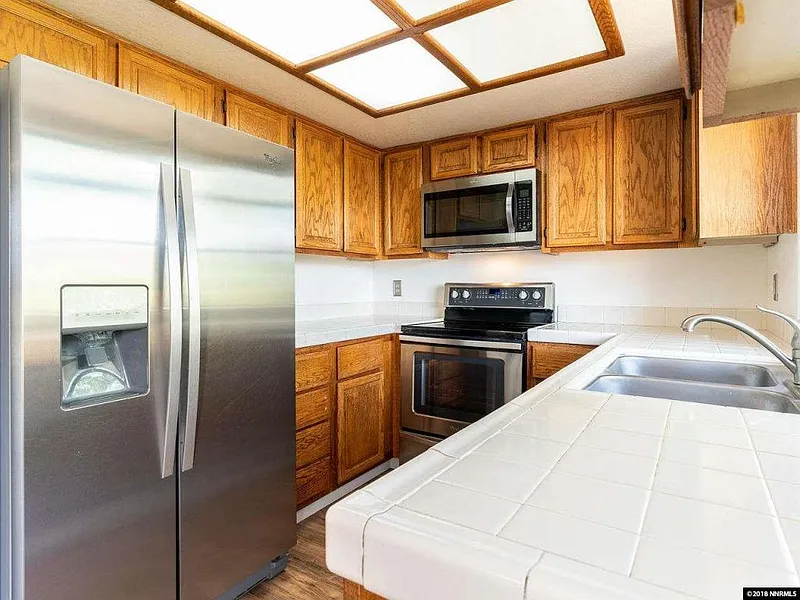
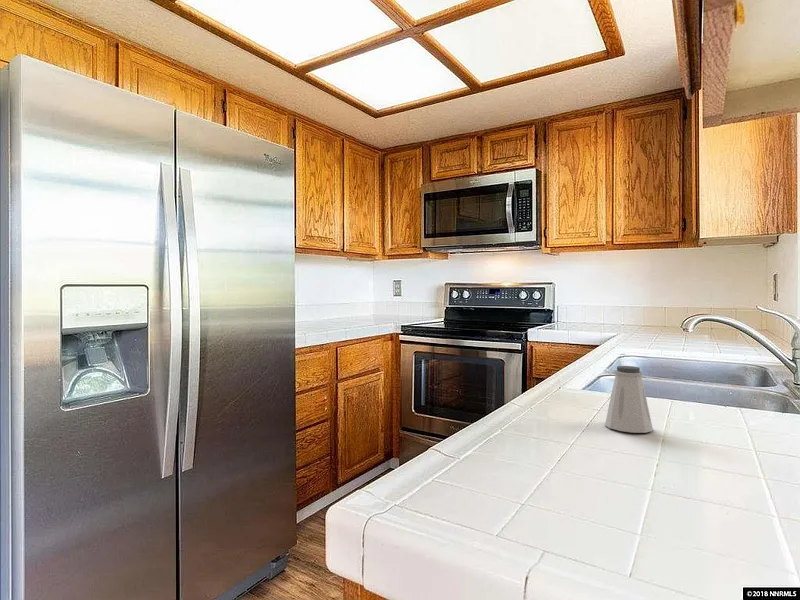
+ saltshaker [604,365,654,434]
